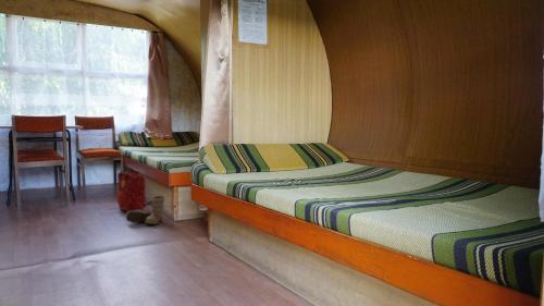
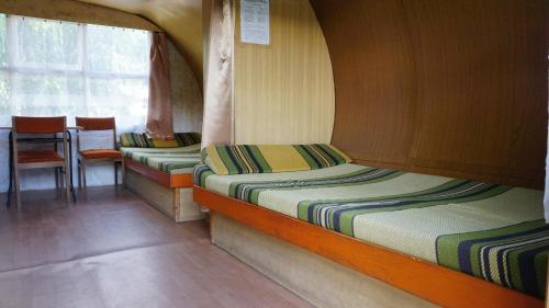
- boots [125,195,165,225]
- backpack [115,167,152,212]
